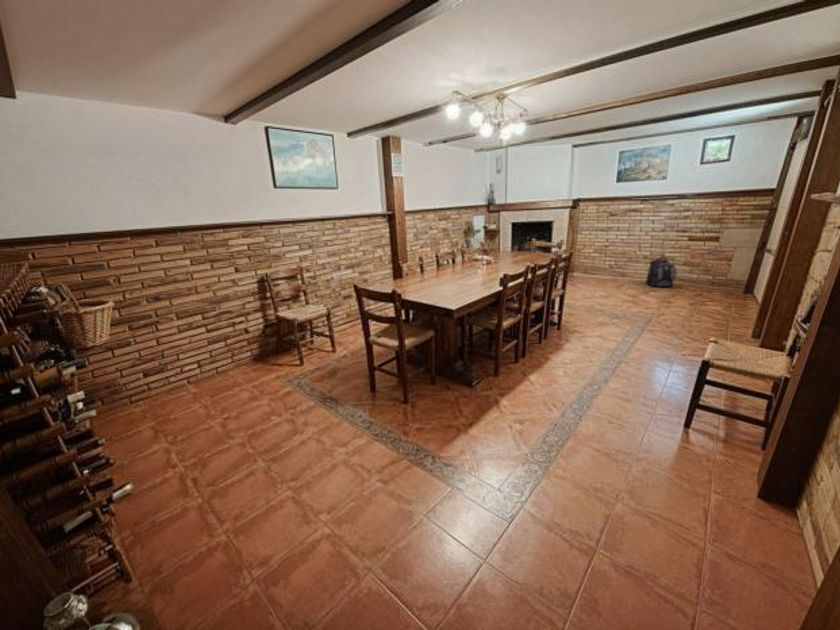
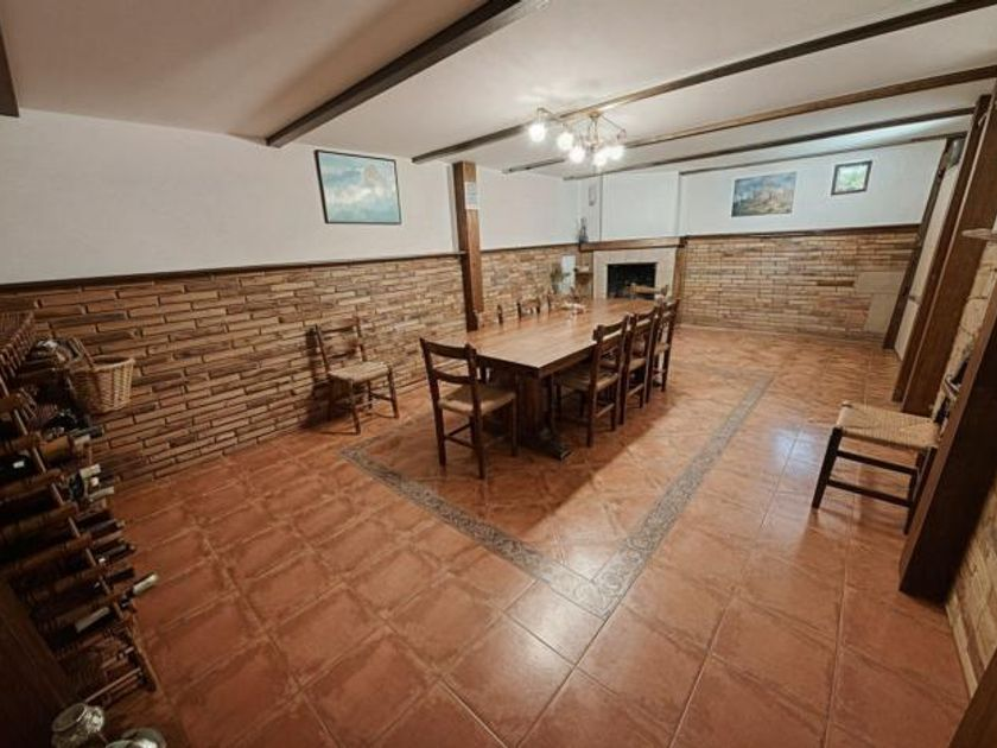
- backpack [644,255,678,288]
